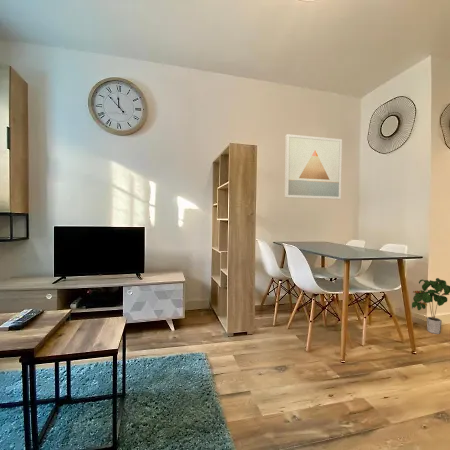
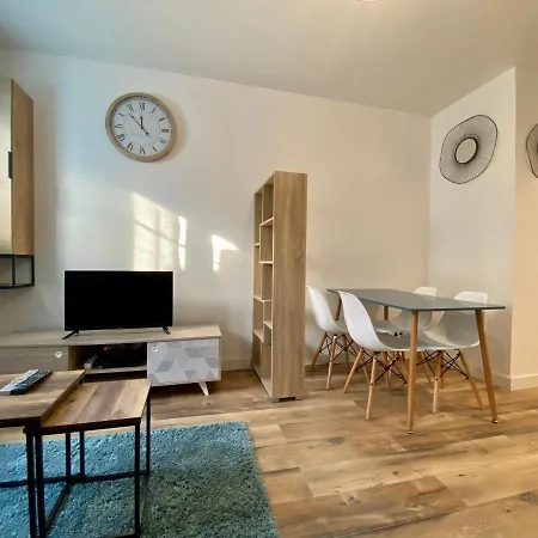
- wall art [284,133,343,200]
- potted plant [411,277,450,335]
